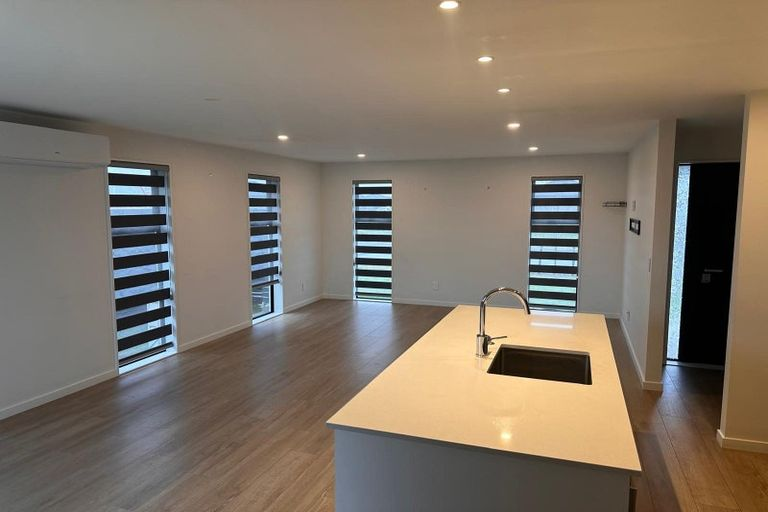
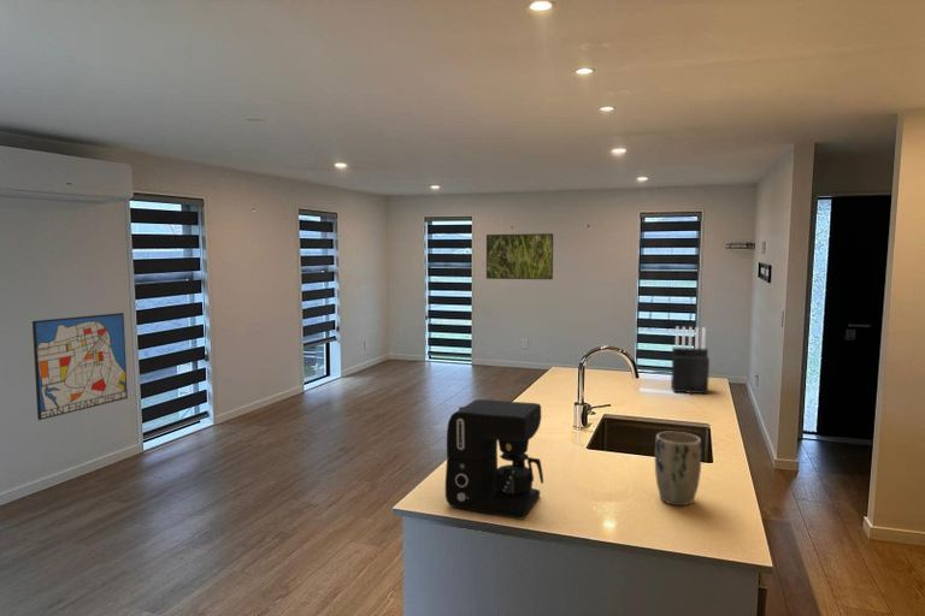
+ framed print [485,232,554,280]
+ coffee maker [444,398,544,520]
+ knife block [670,326,711,395]
+ plant pot [654,431,702,507]
+ wall art [31,312,129,421]
